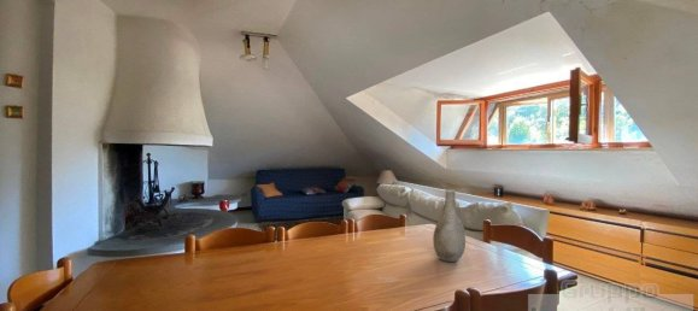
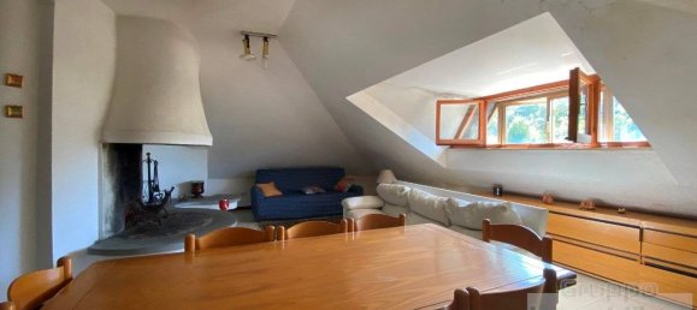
- vase [432,188,467,263]
